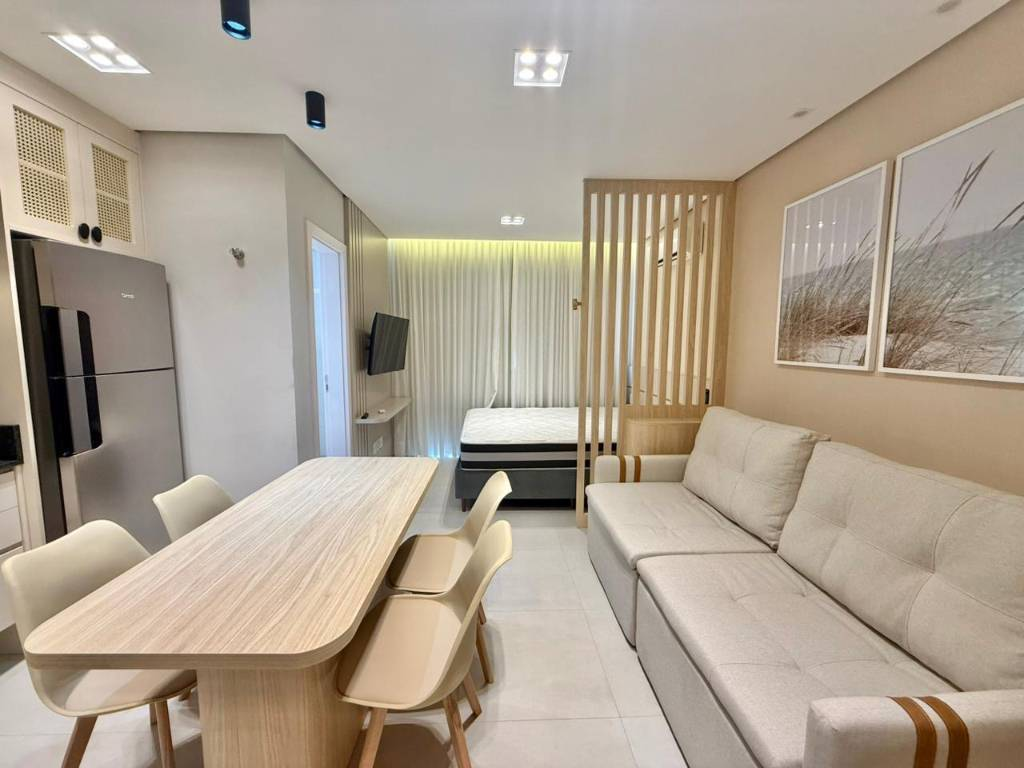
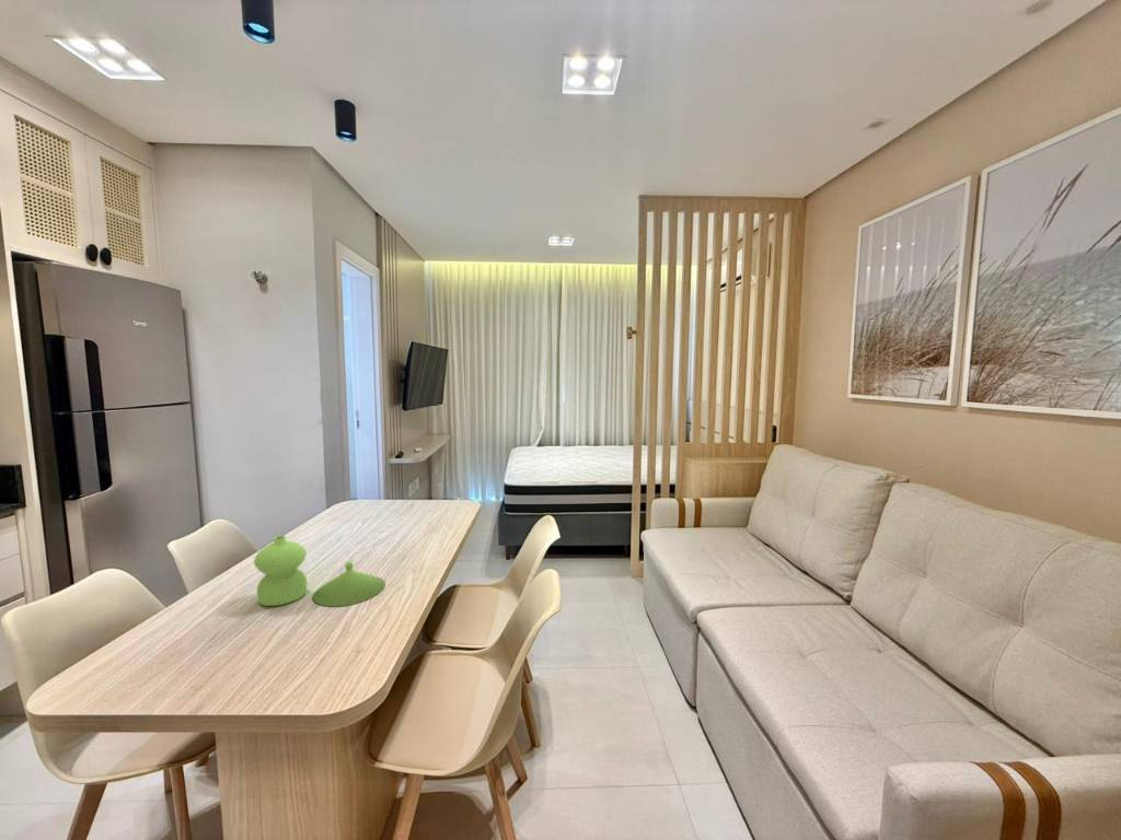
+ vase [253,535,386,607]
